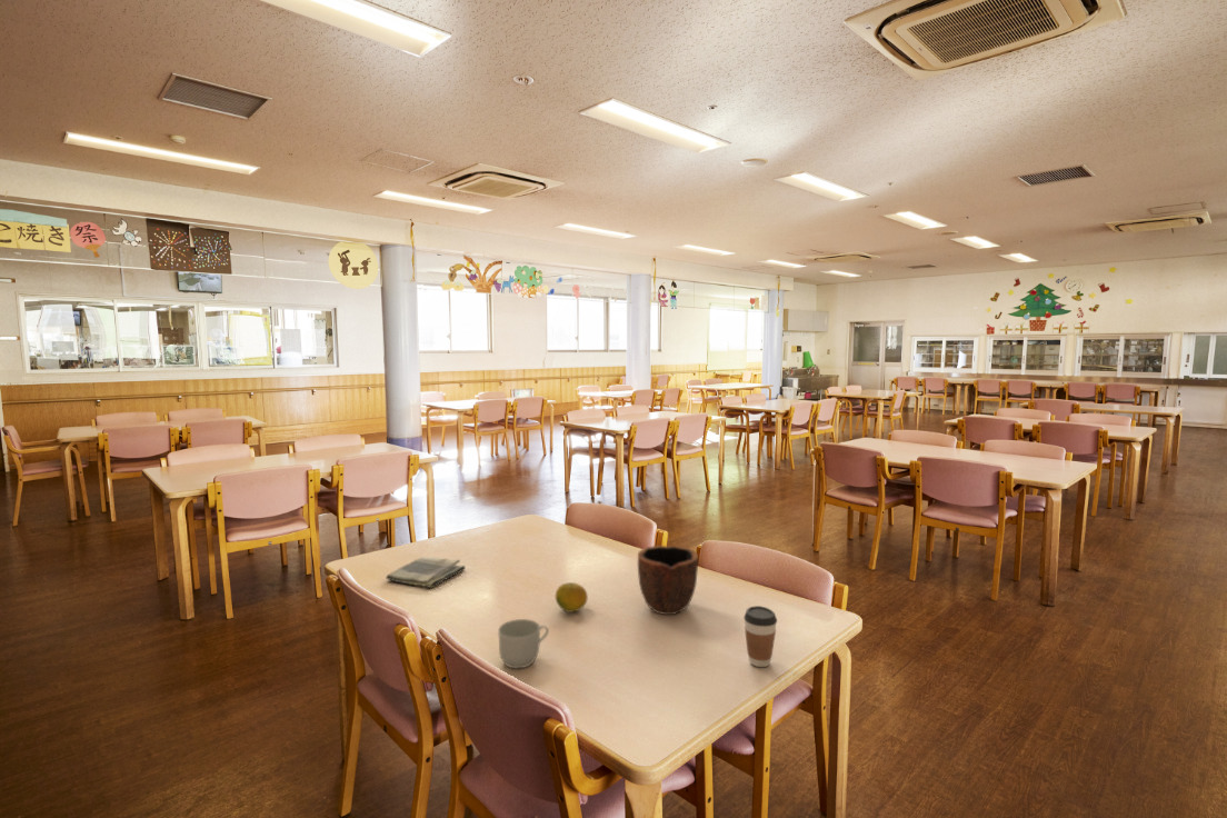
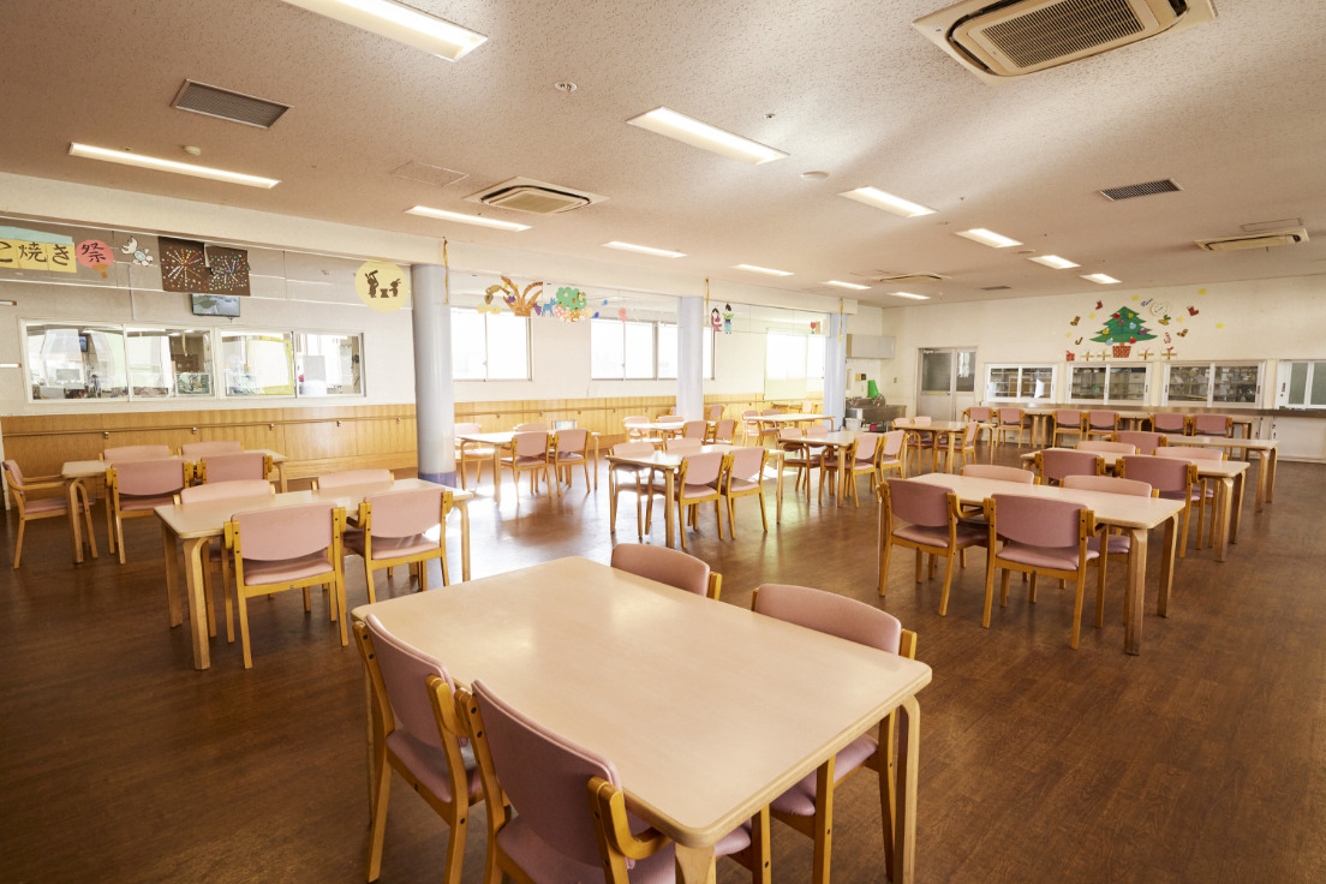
- coffee cup [742,605,778,668]
- dish towel [386,556,467,589]
- mug [497,618,550,669]
- fruit [555,581,589,614]
- bowl [637,545,699,616]
